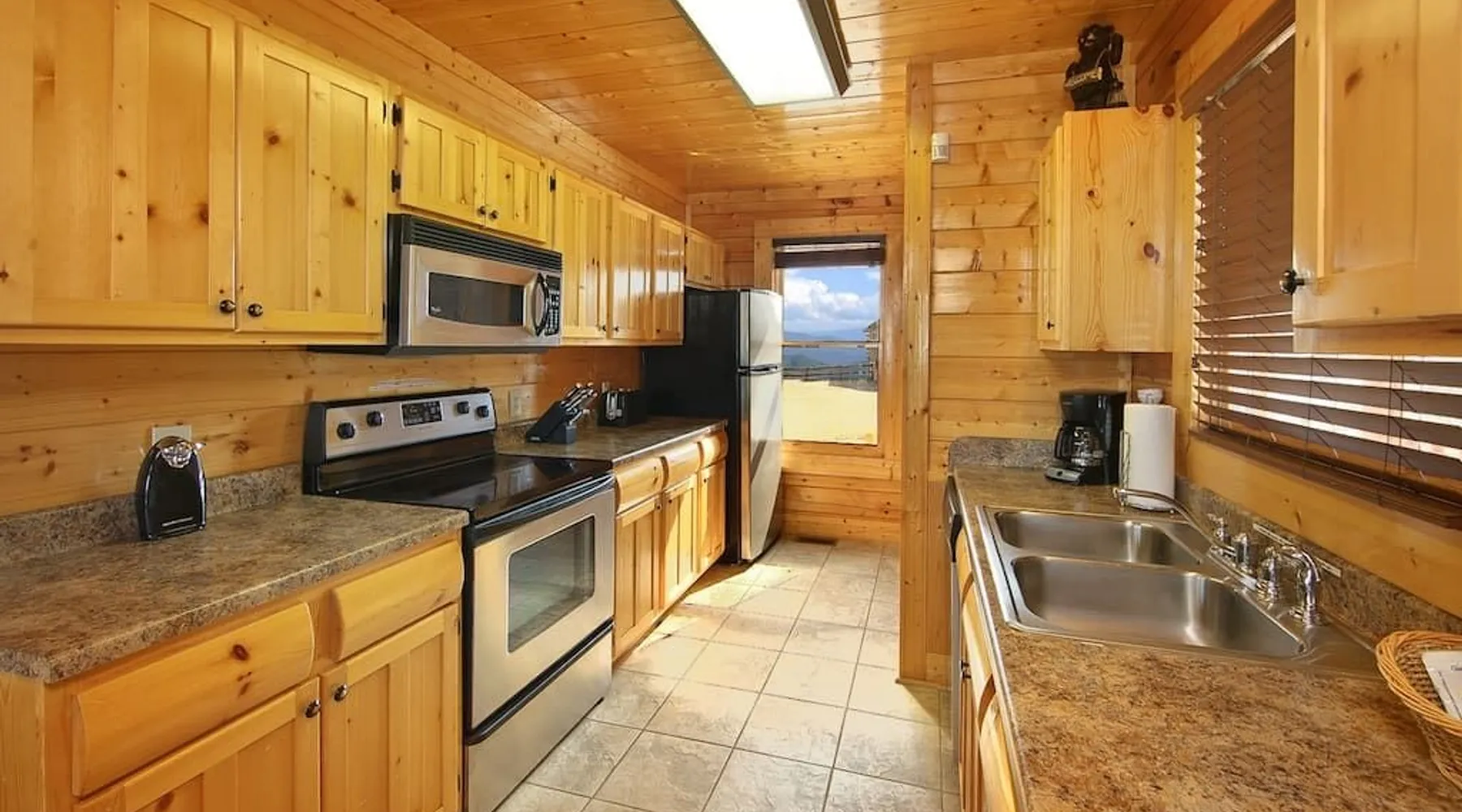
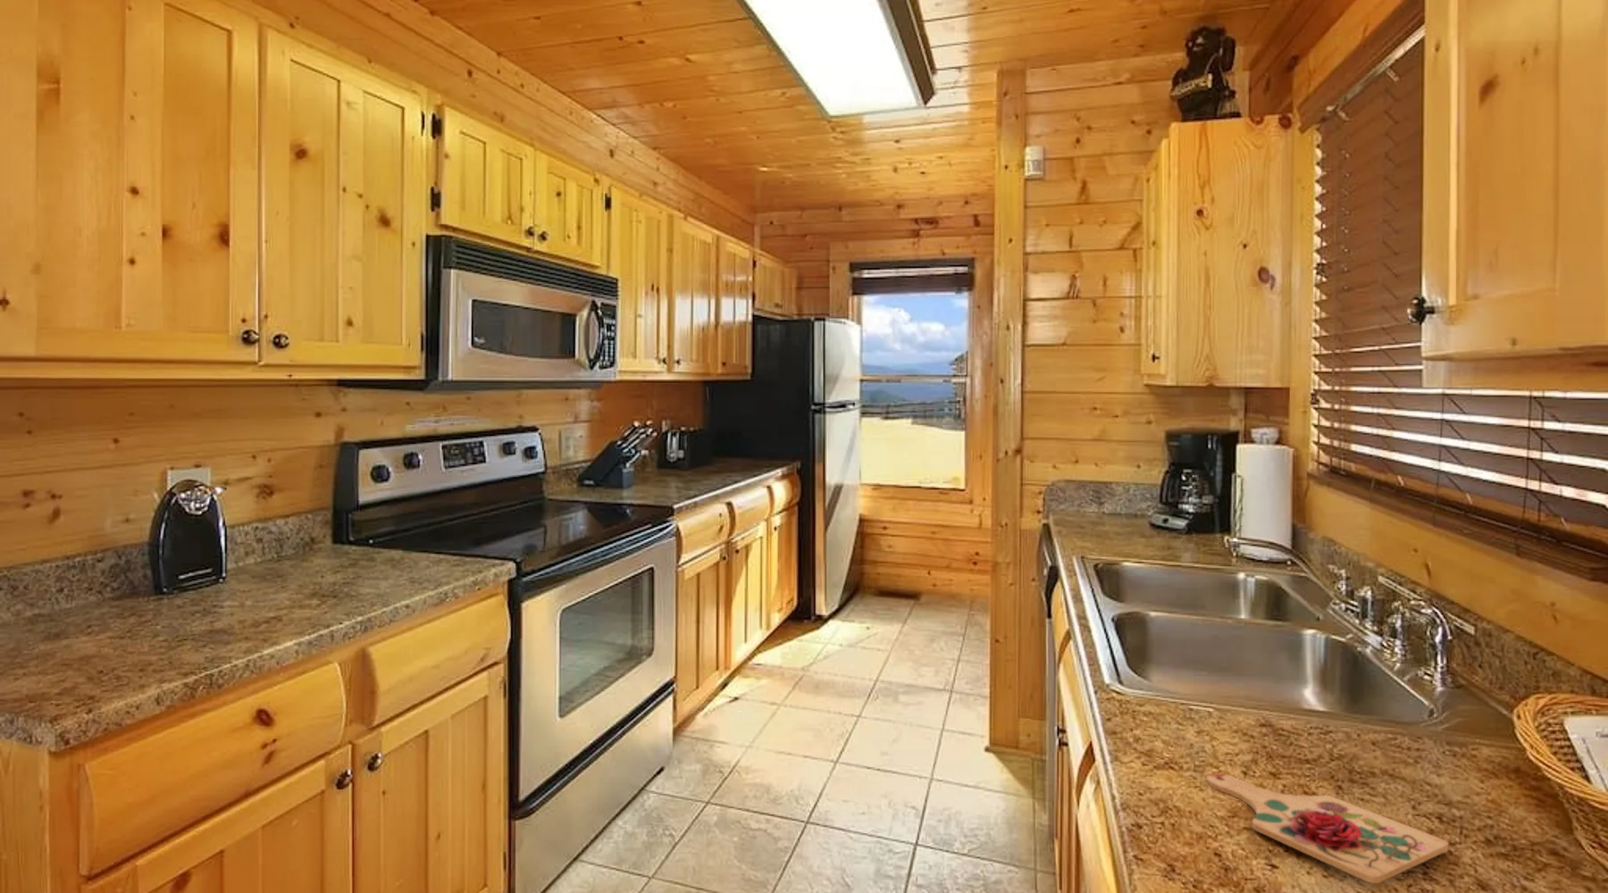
+ cutting board [1205,773,1449,884]
